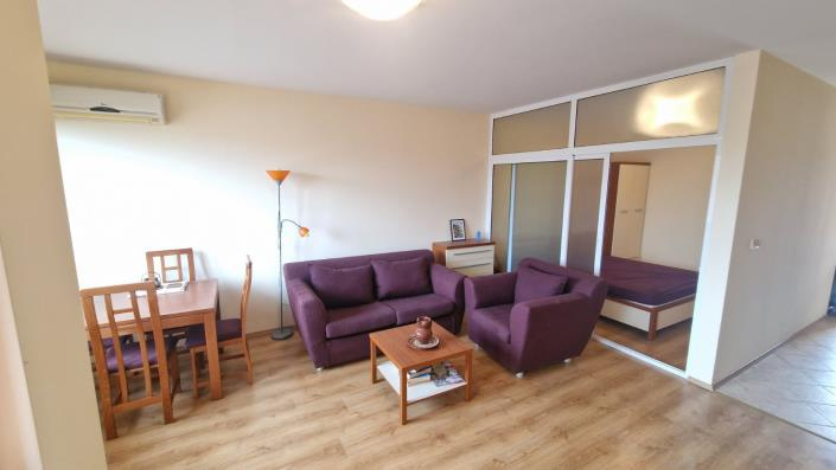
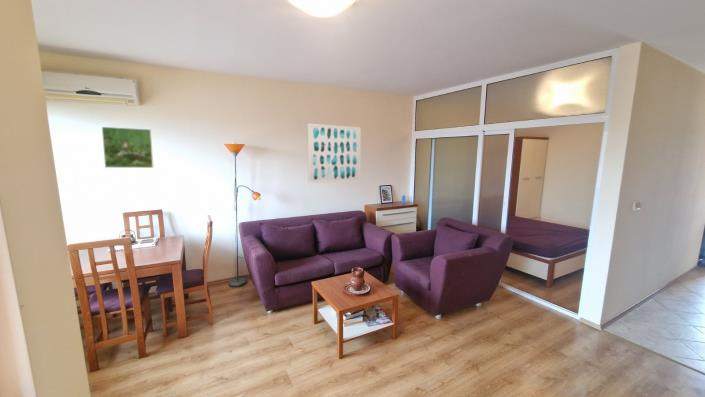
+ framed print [101,126,154,169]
+ wall art [307,122,362,184]
